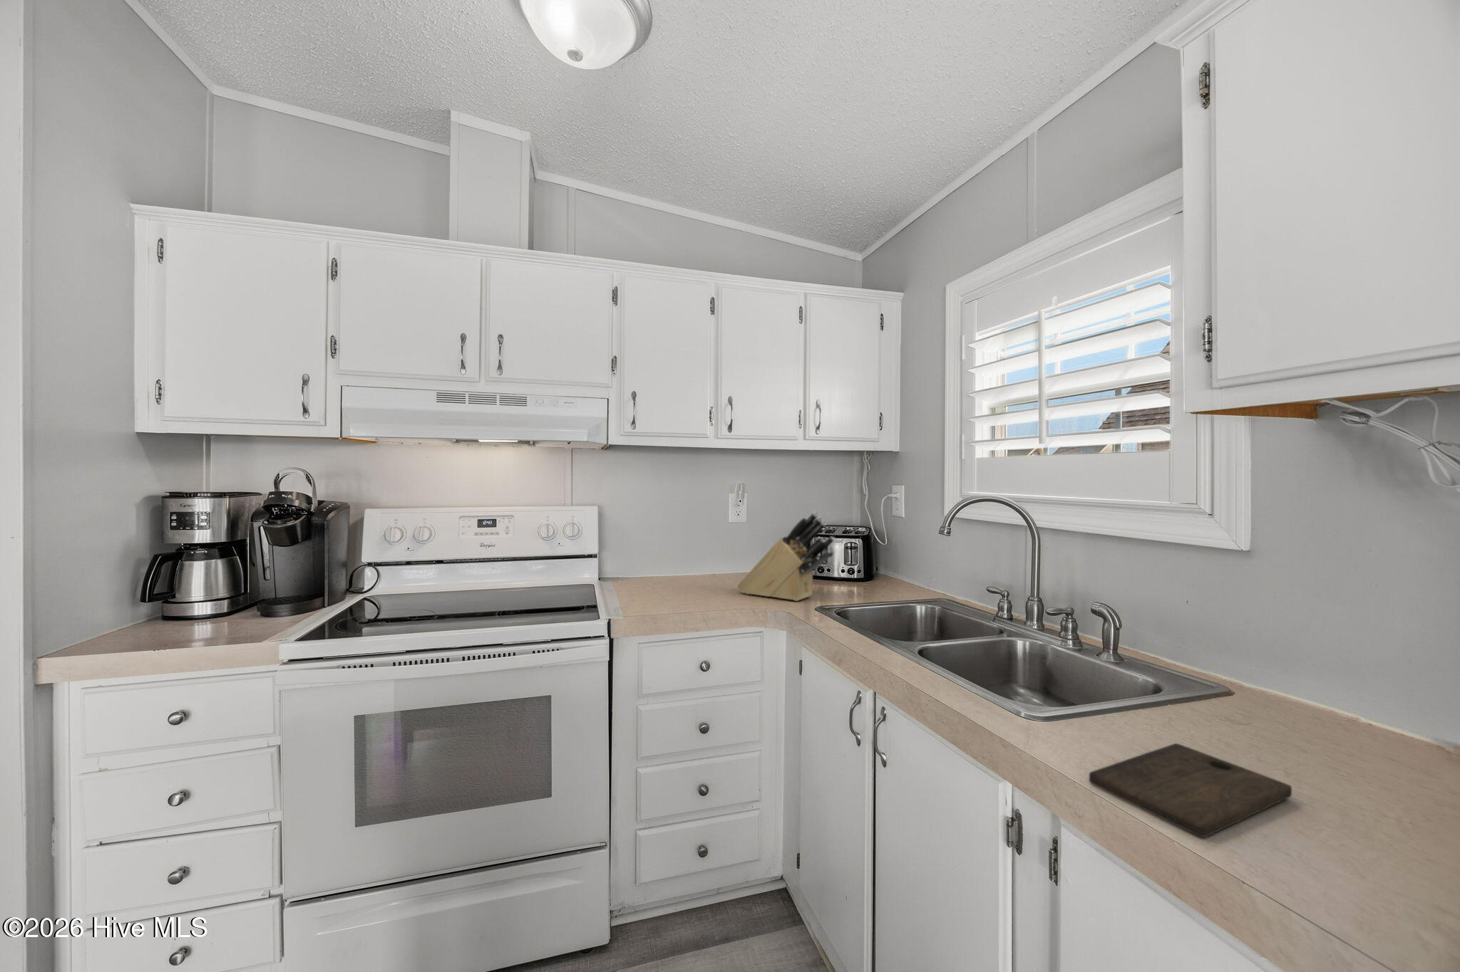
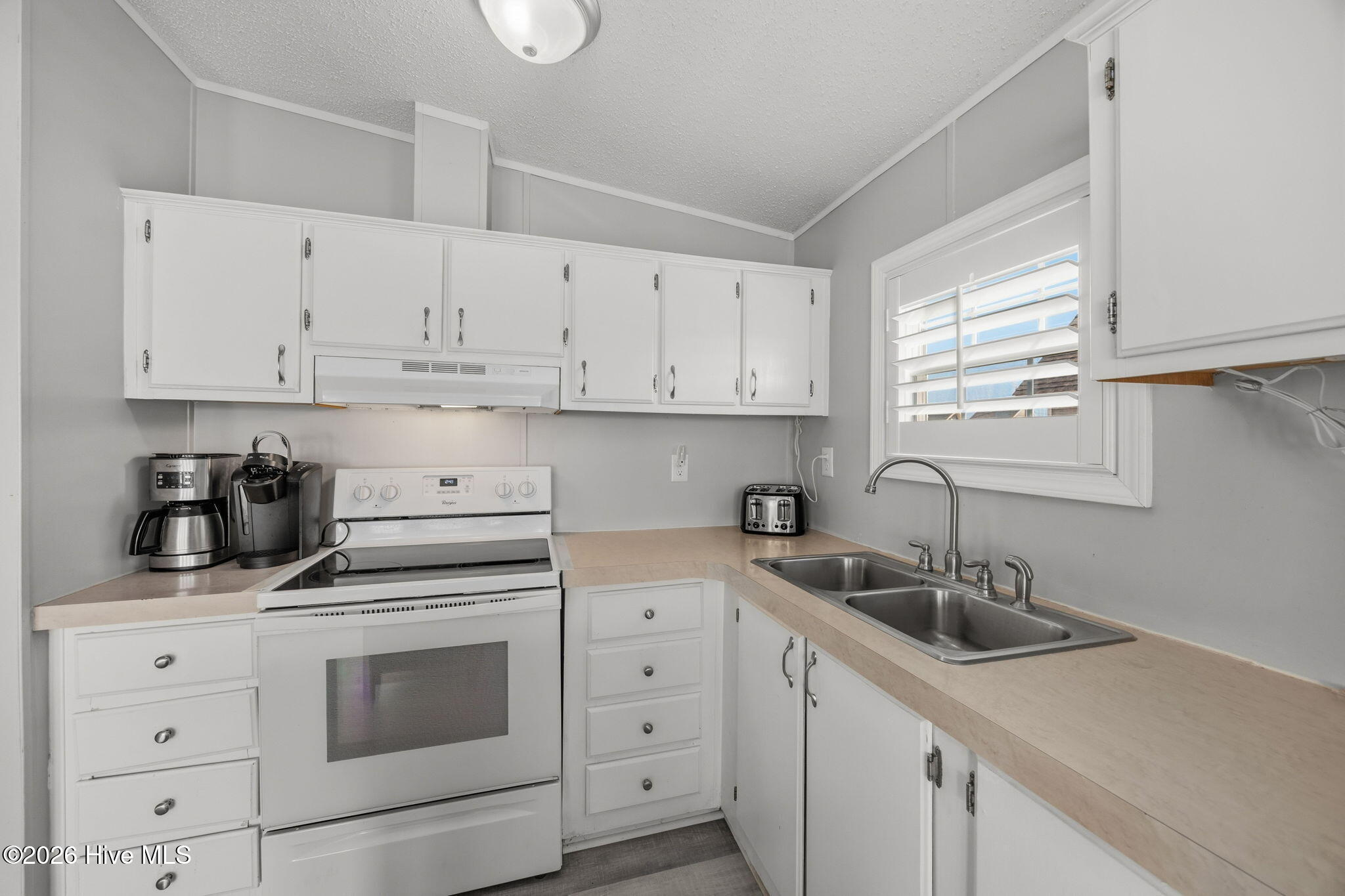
- knife block [736,511,836,602]
- cutting board [1089,743,1293,839]
